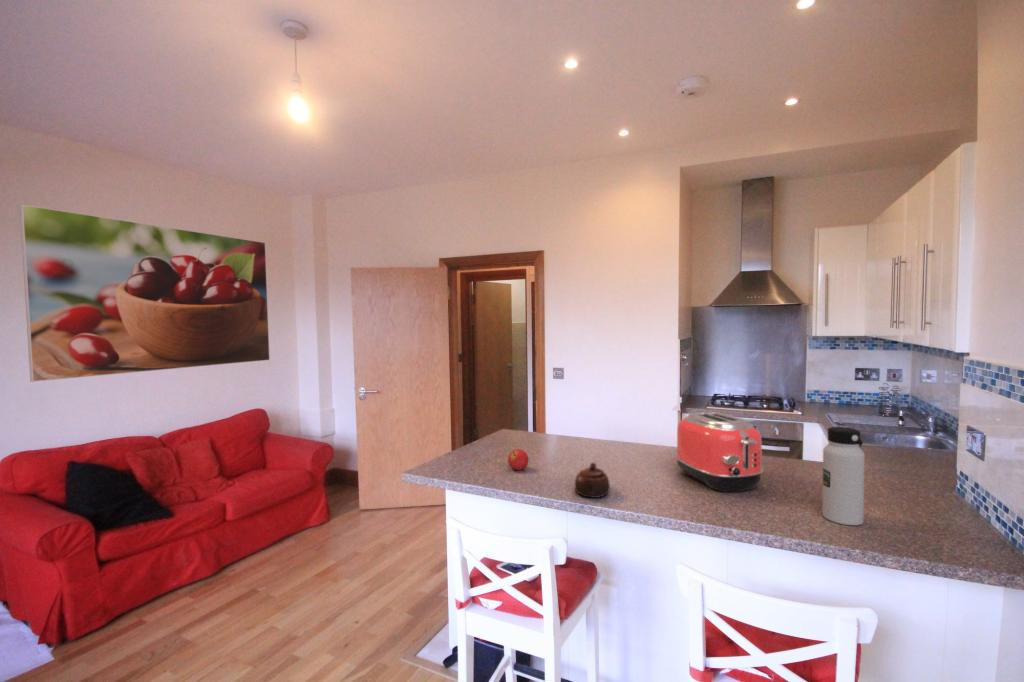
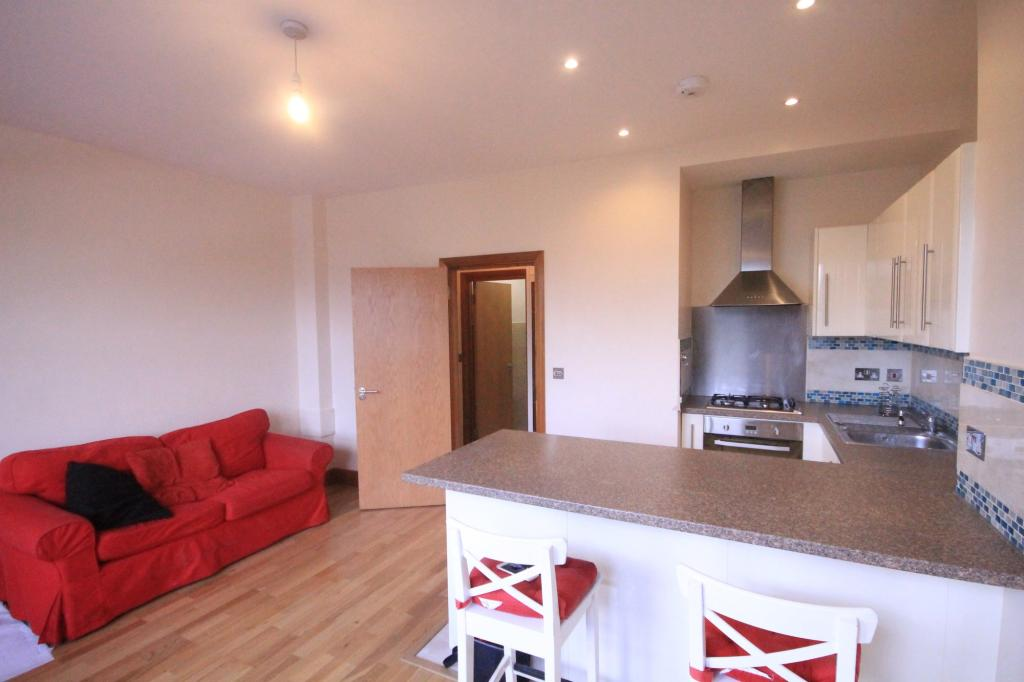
- fruit [507,448,530,471]
- teapot [574,461,611,499]
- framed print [19,203,271,383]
- toaster [675,411,764,493]
- water bottle [821,426,866,526]
